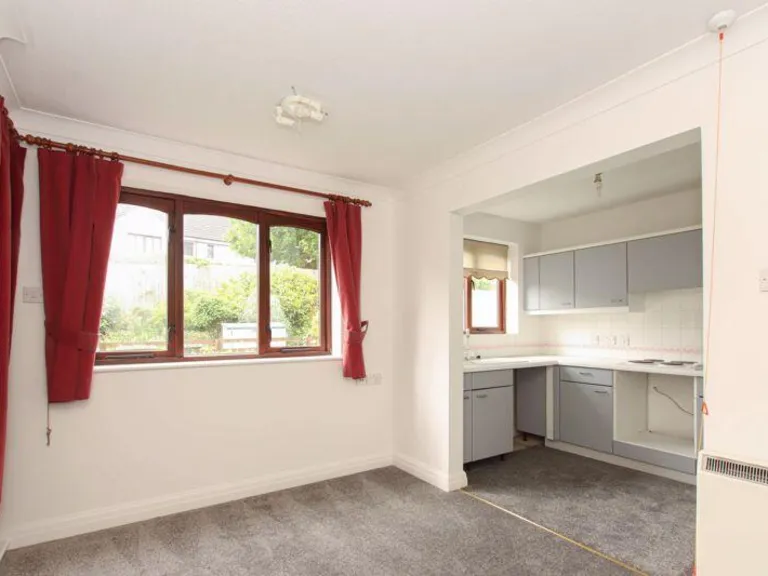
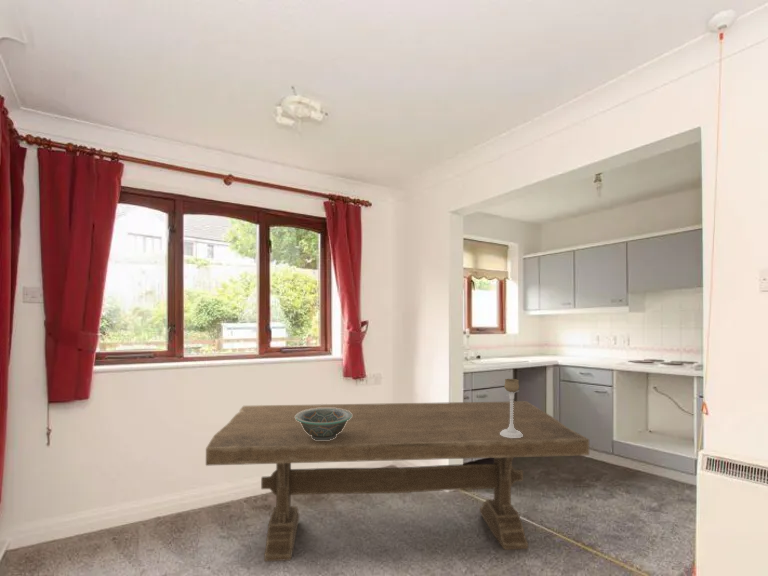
+ decorative bowl [295,408,352,440]
+ dining table [205,400,590,562]
+ candle holder [500,378,523,438]
